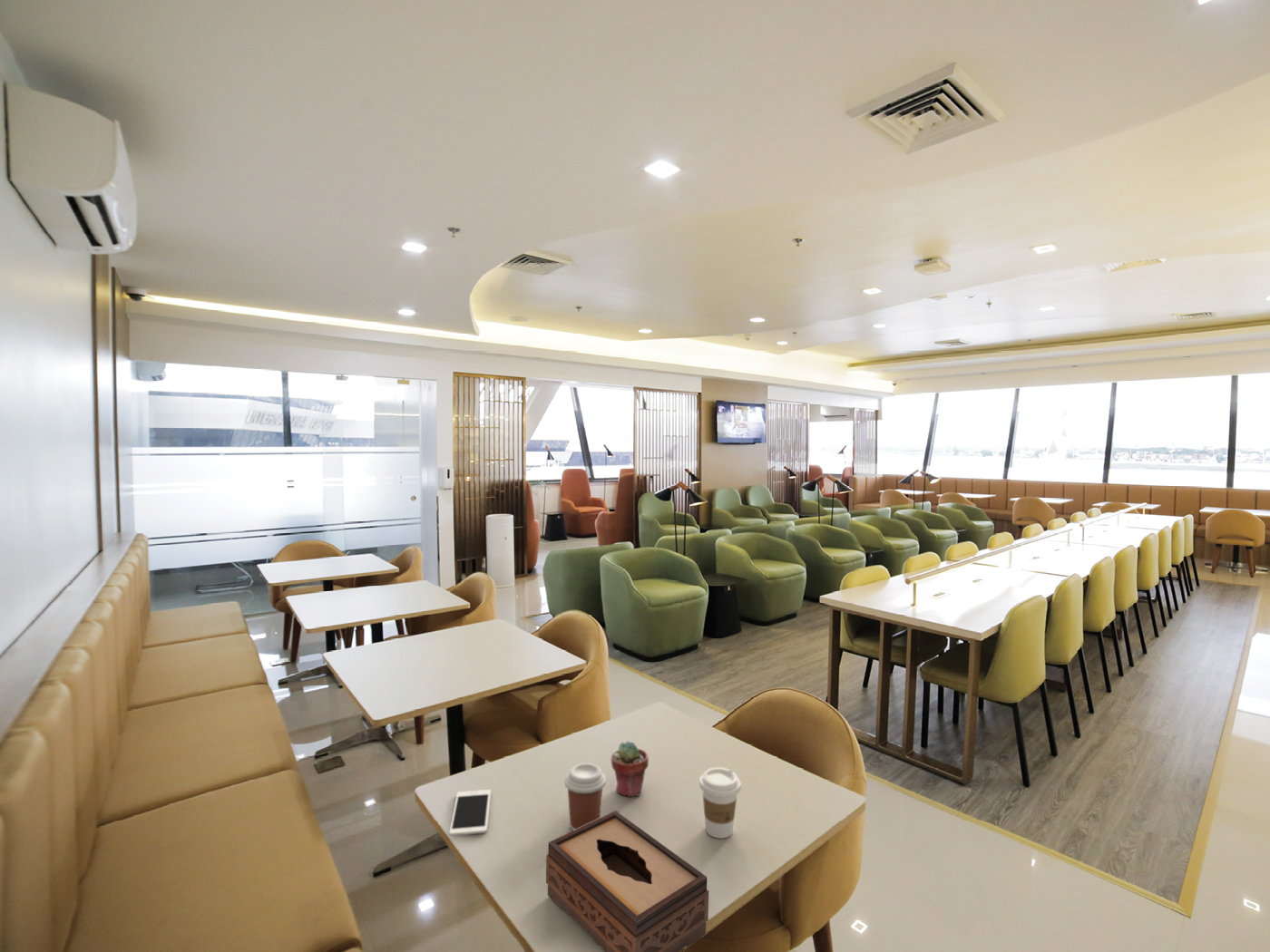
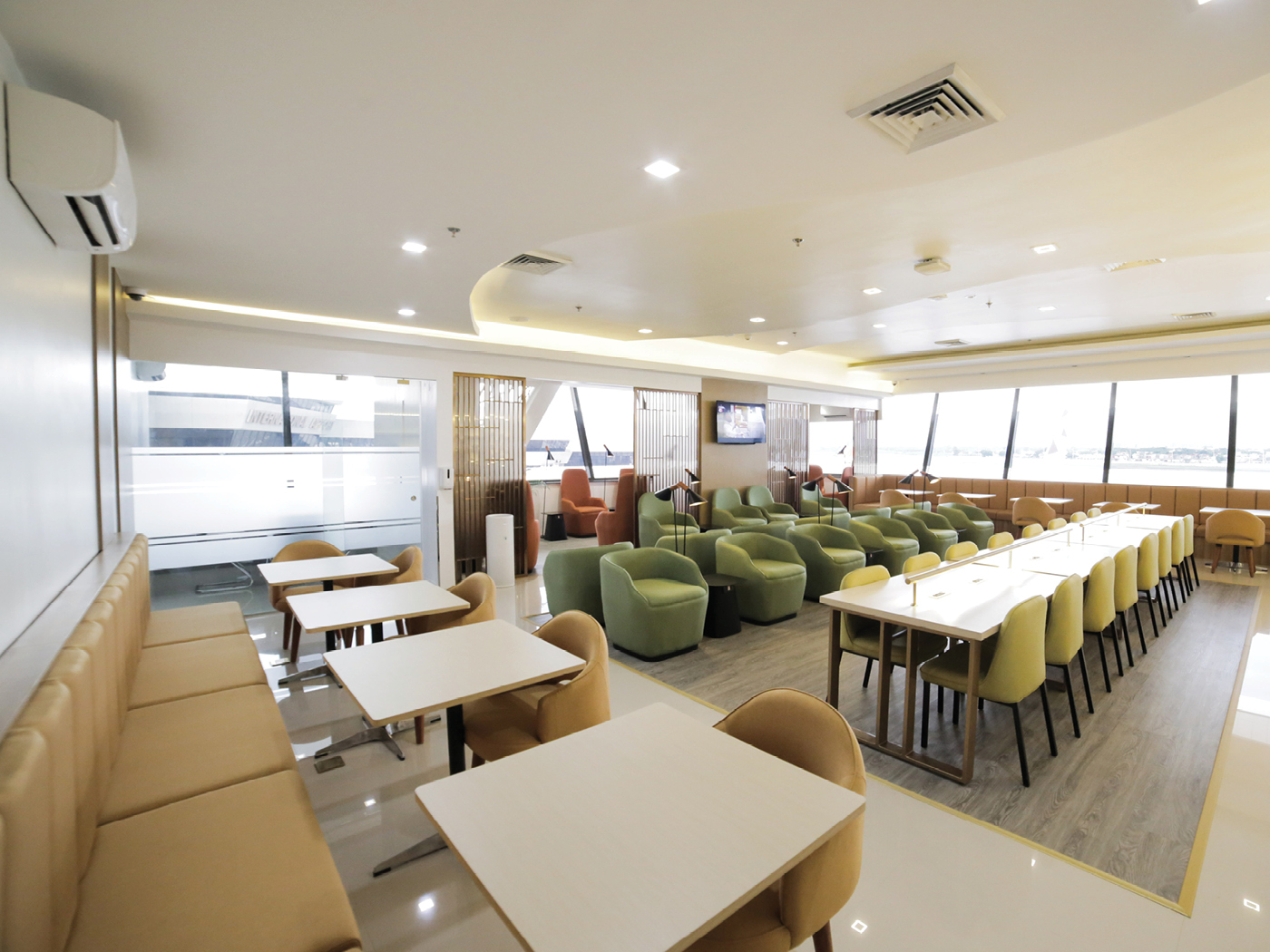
- potted succulent [611,740,650,798]
- coffee cup [699,766,742,840]
- cell phone [448,789,492,837]
- tissue box [545,810,709,952]
- coffee cup [563,763,607,831]
